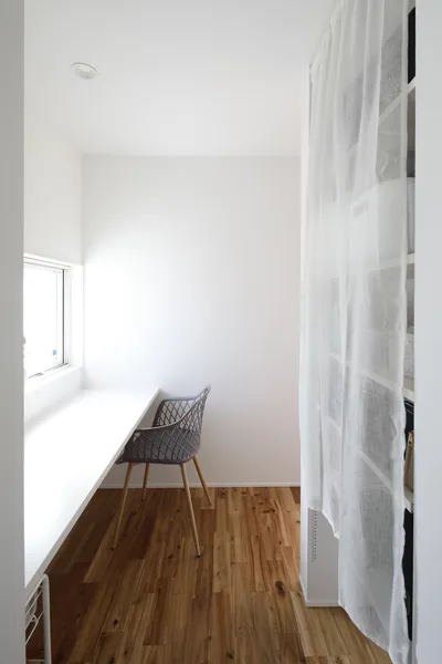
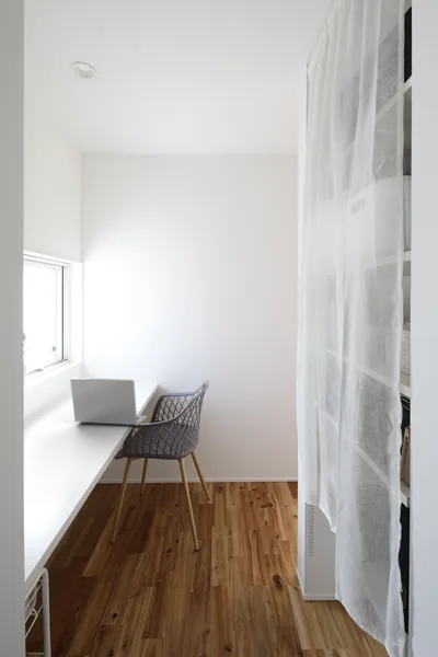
+ laptop [69,377,149,426]
